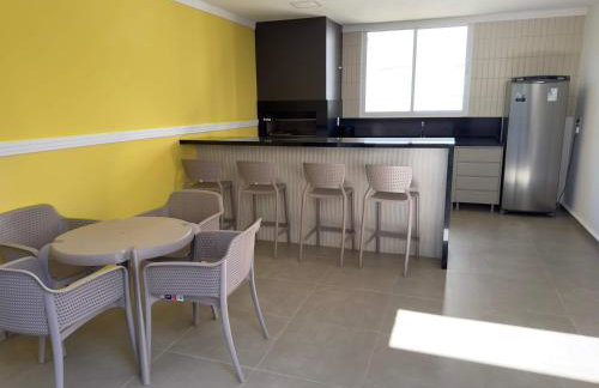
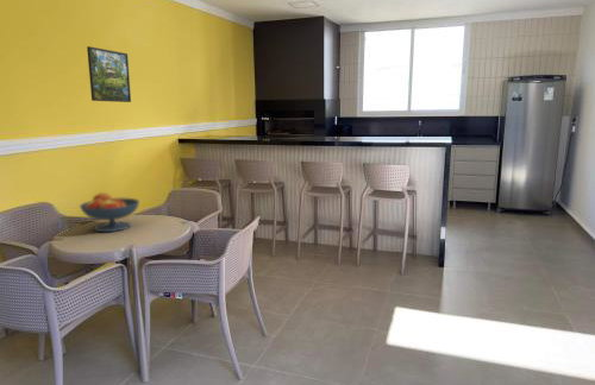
+ fruit bowl [79,191,140,233]
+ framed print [86,45,132,103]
